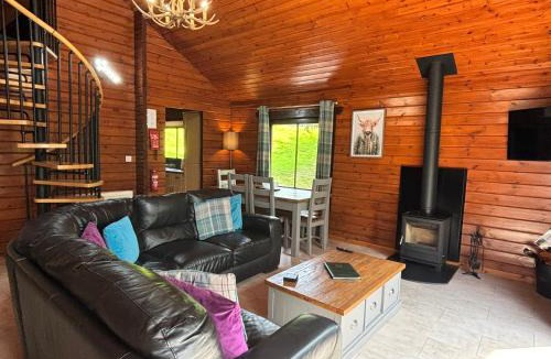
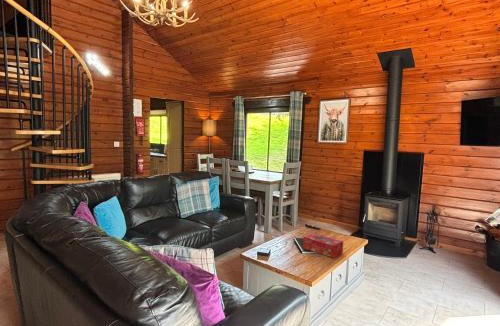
+ tissue box [302,232,344,259]
